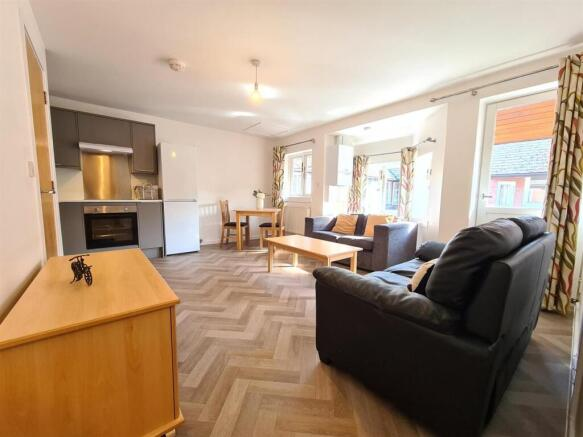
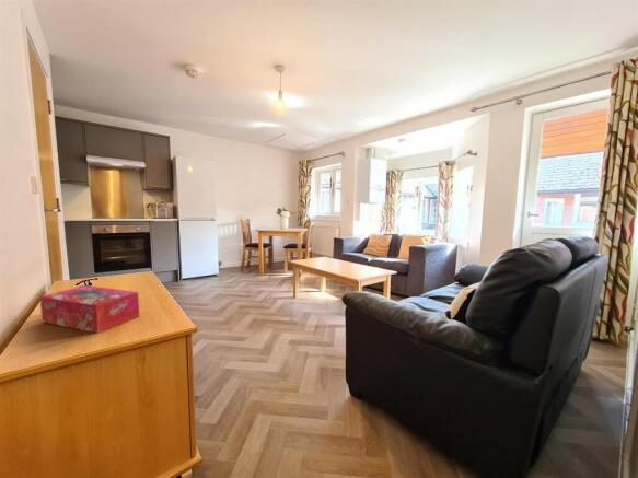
+ tissue box [39,284,140,334]
